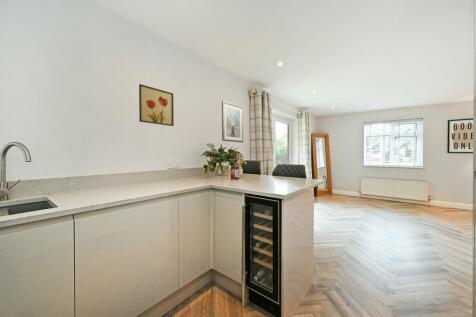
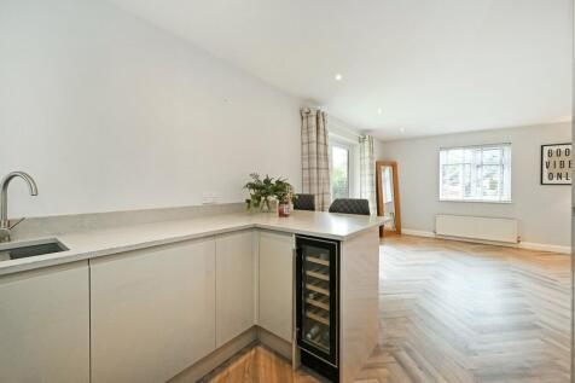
- wall art [138,83,175,127]
- picture frame [221,100,244,144]
